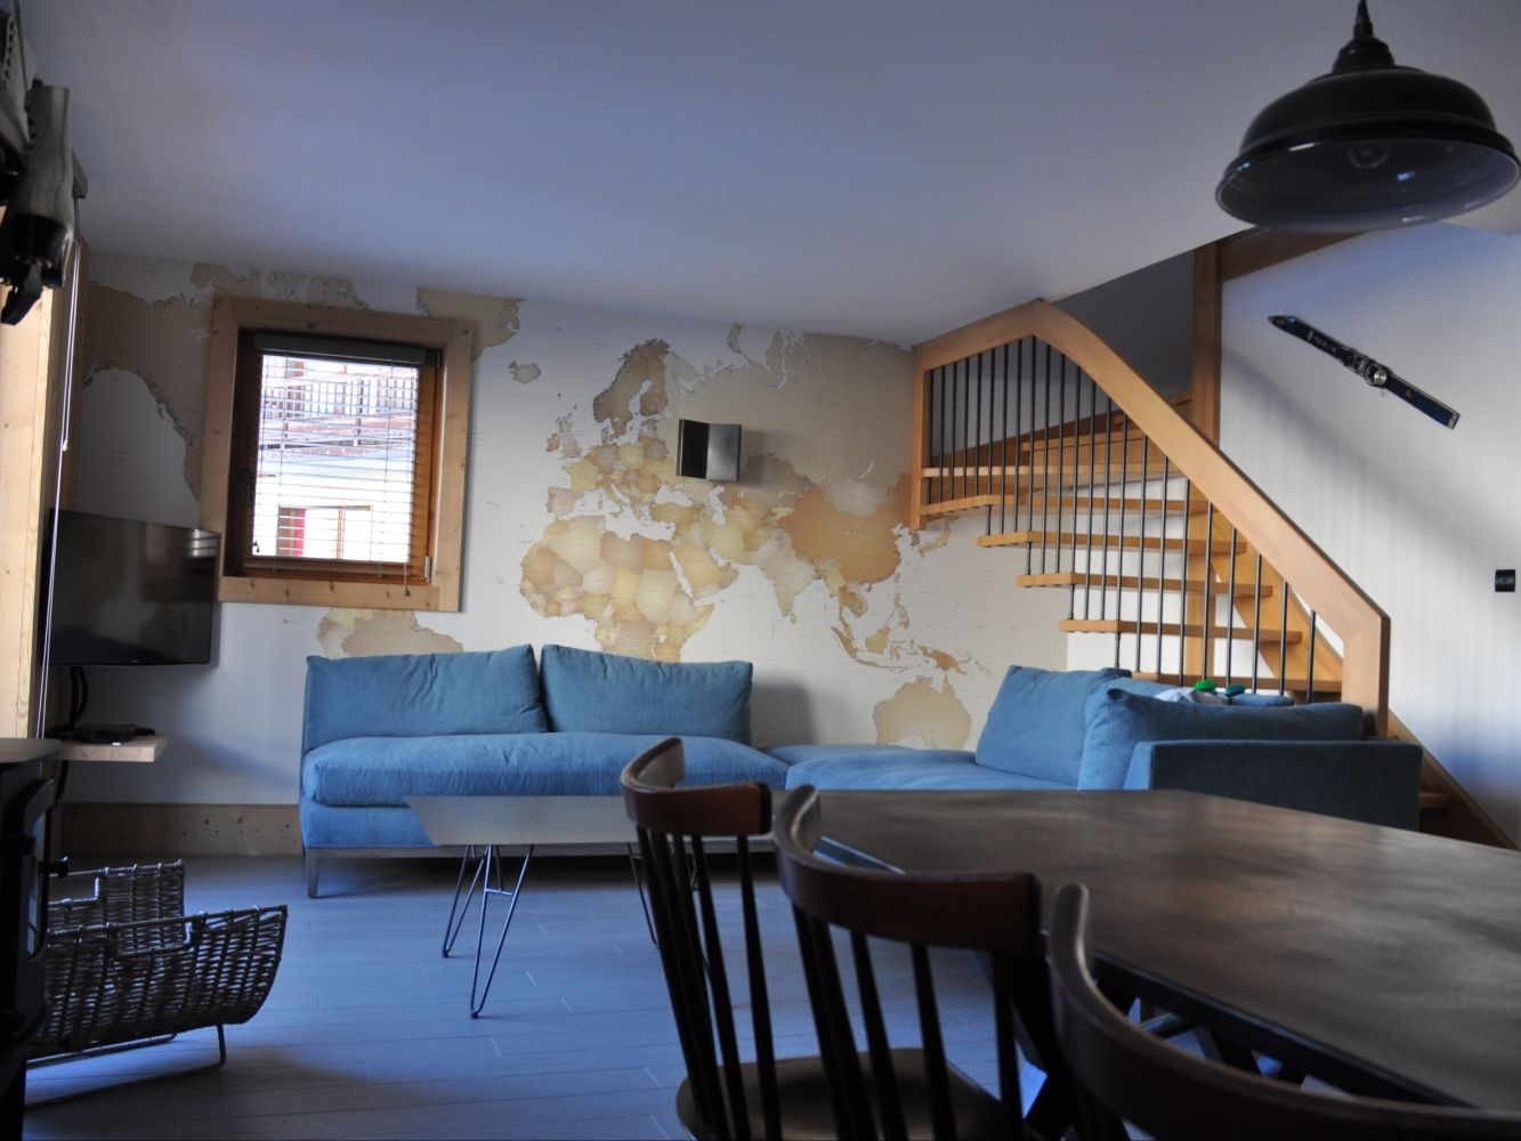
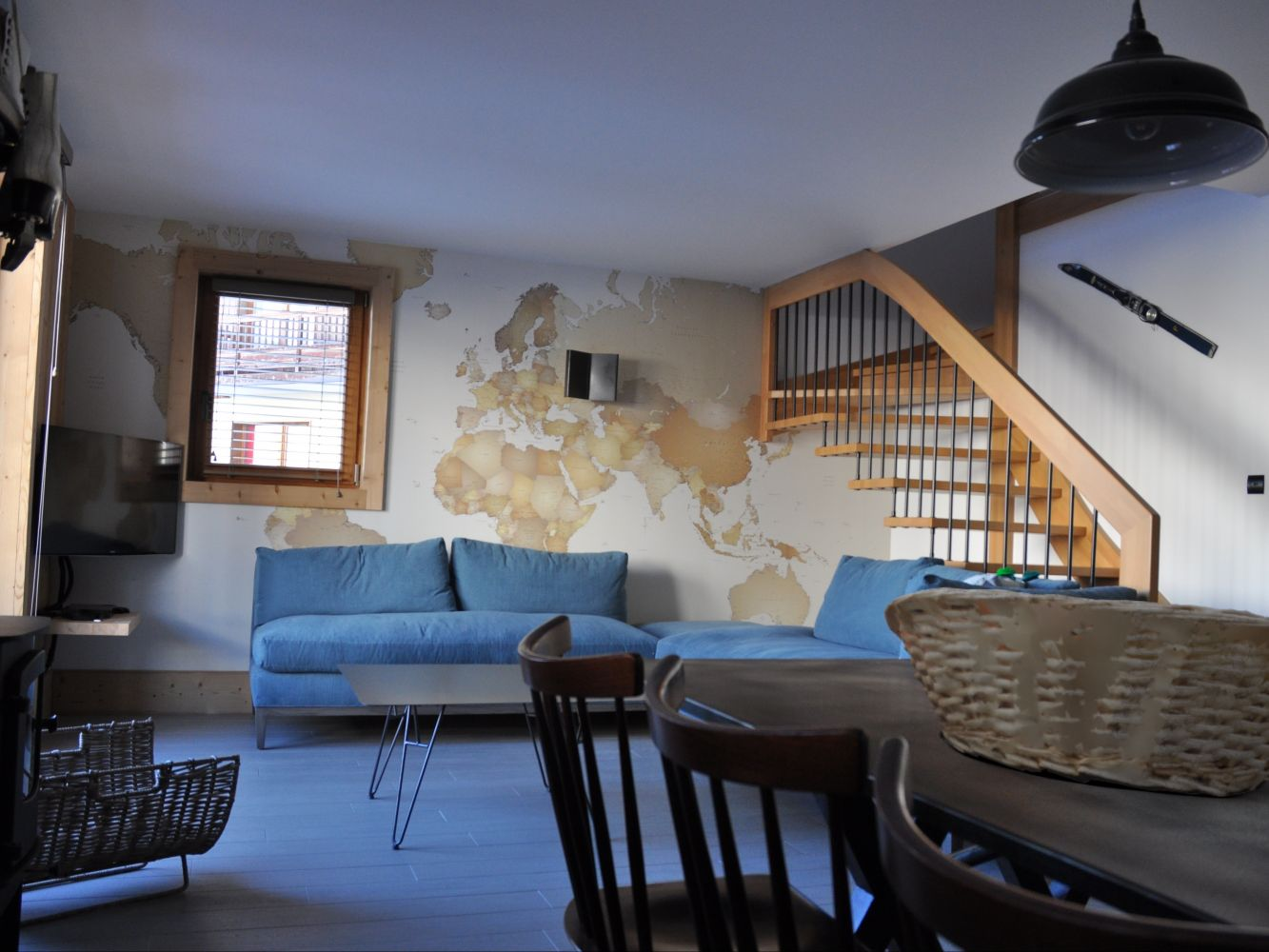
+ fruit basket [883,586,1269,798]
